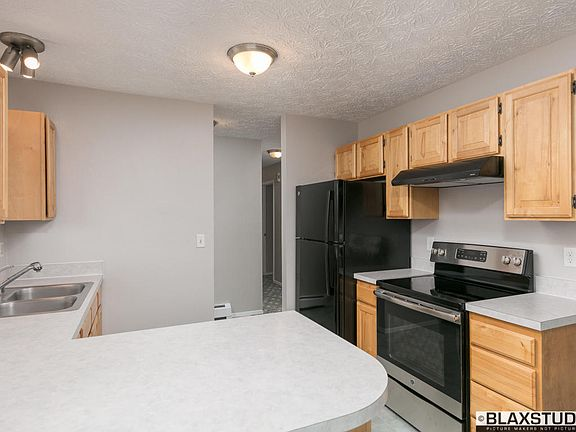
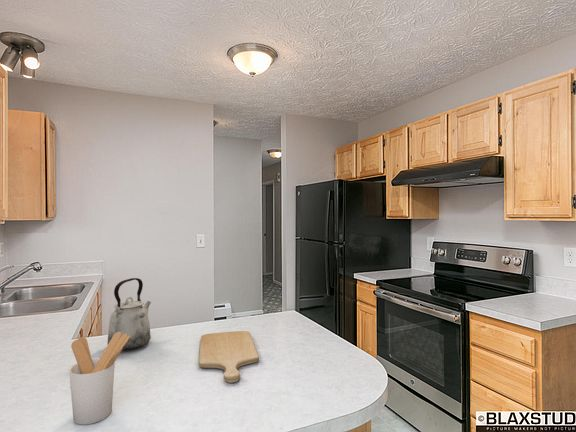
+ chopping board [198,330,260,384]
+ utensil holder [68,332,130,426]
+ kettle [106,277,152,352]
